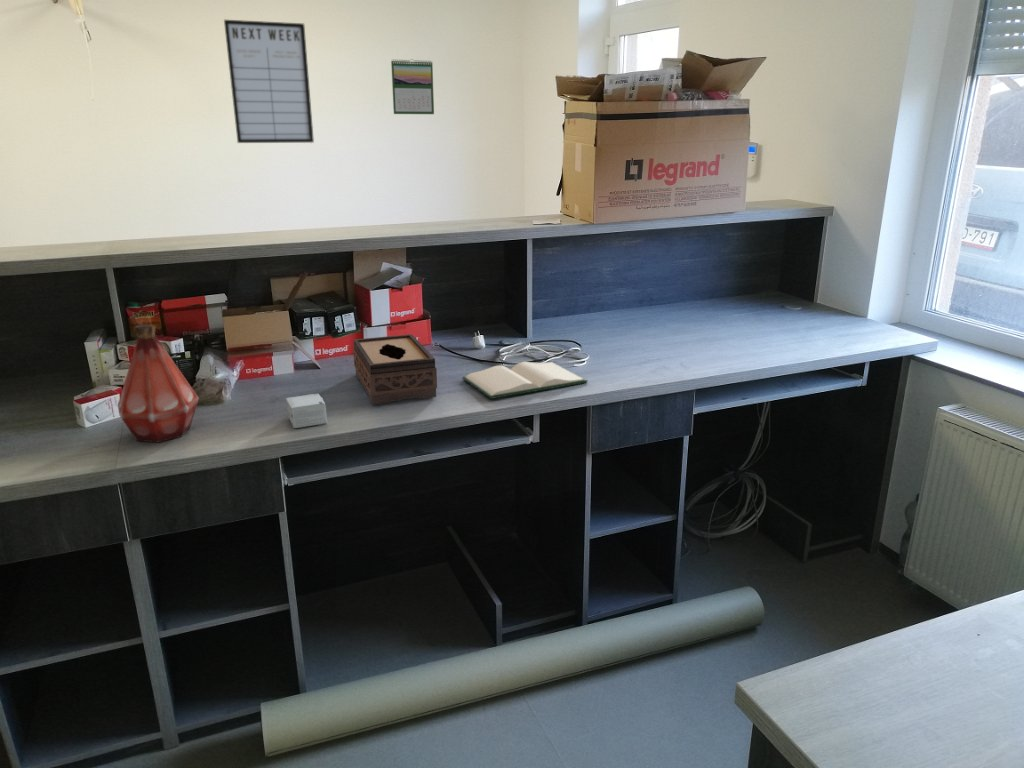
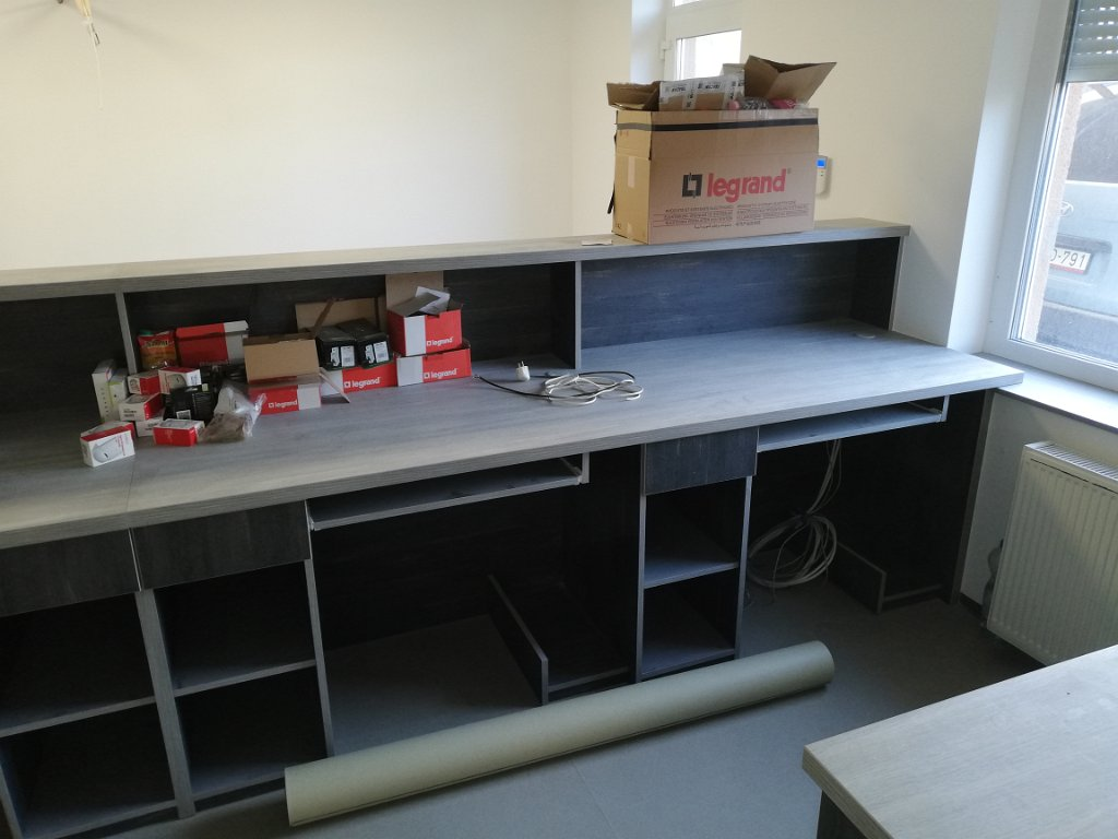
- calendar [390,58,435,115]
- writing board [223,19,315,144]
- bottle [117,324,200,443]
- hardback book [462,361,588,400]
- small box [285,393,328,429]
- tissue box [352,333,438,405]
